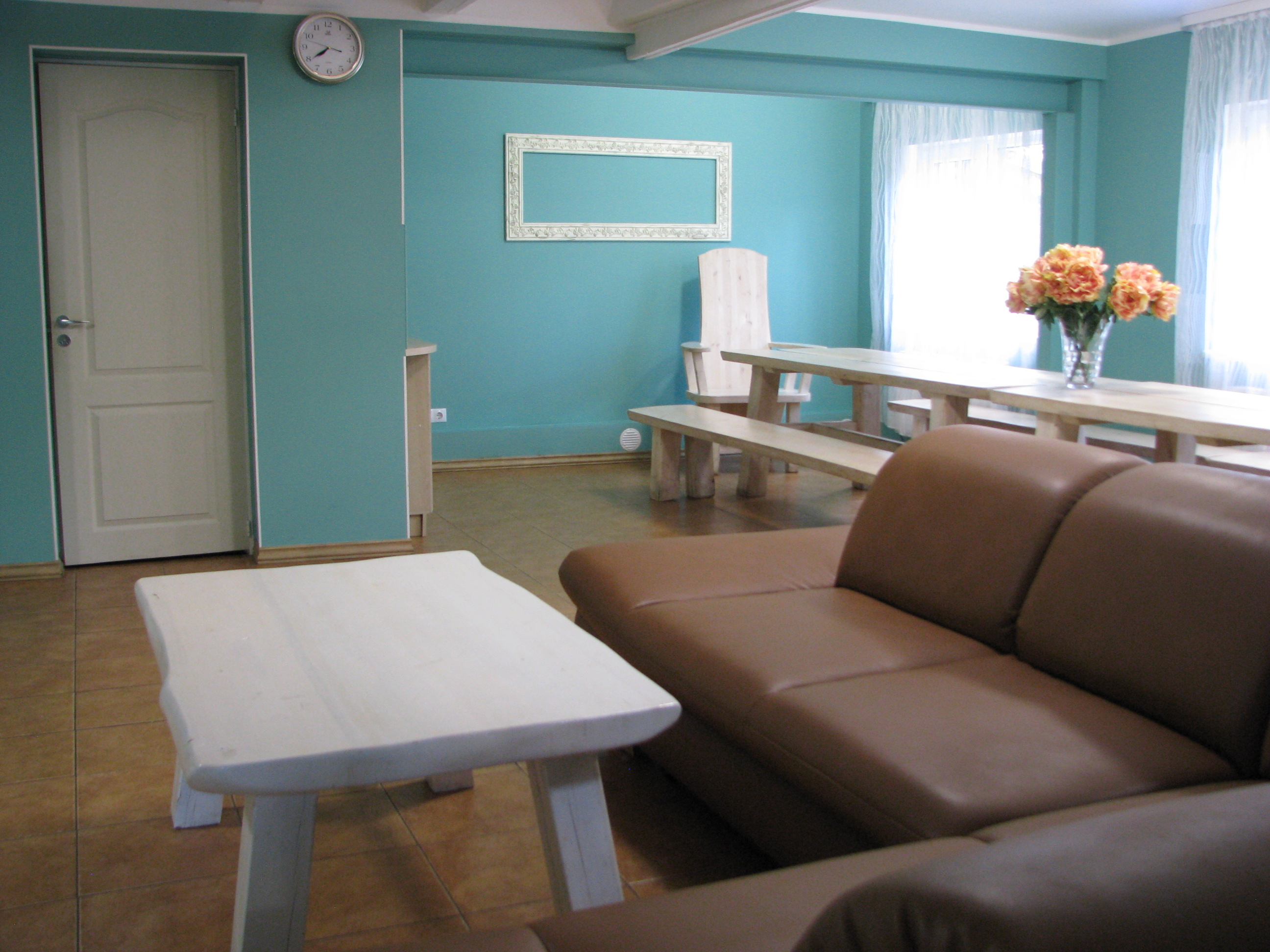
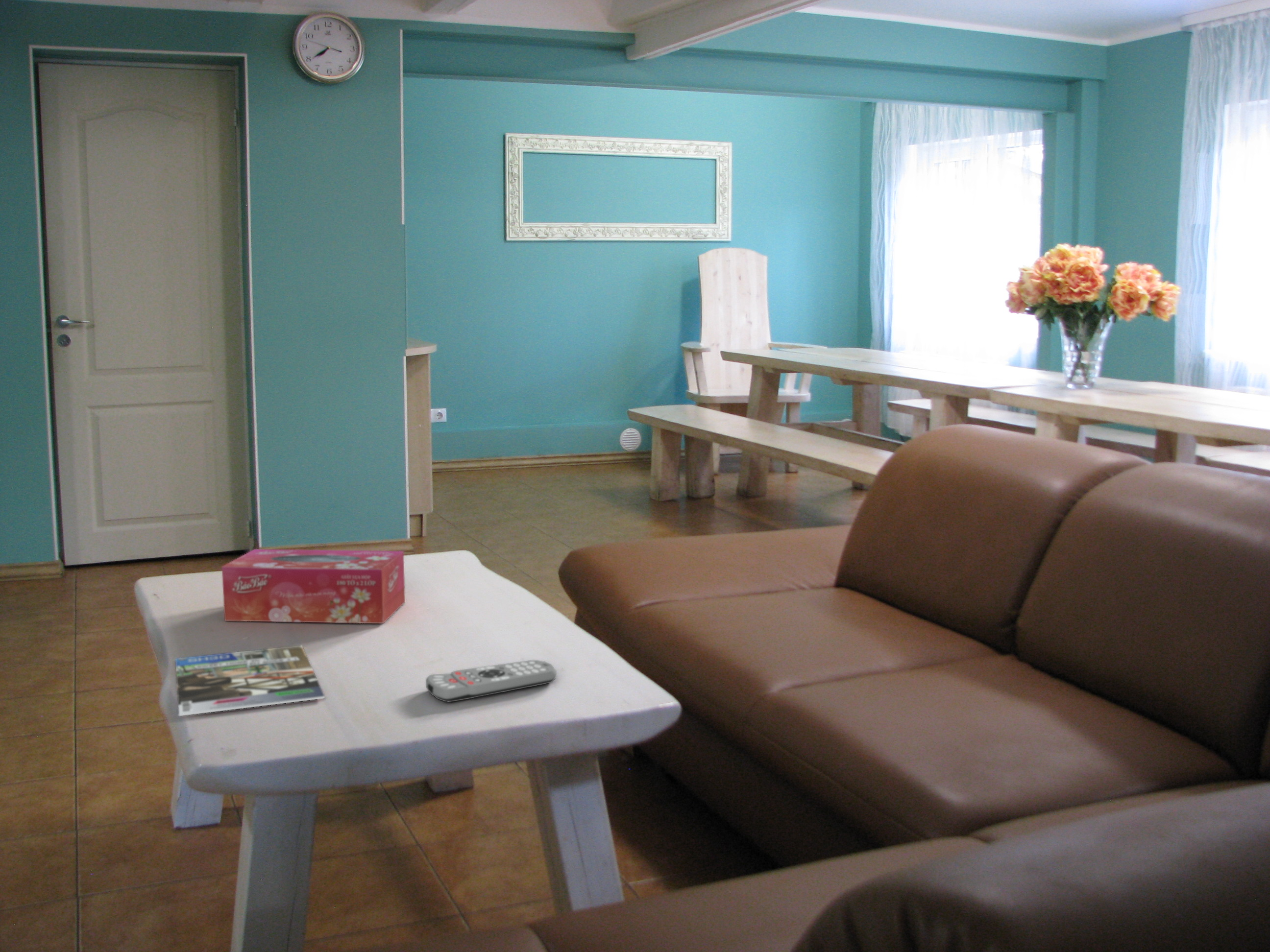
+ tissue box [221,548,406,624]
+ magazine [175,644,325,716]
+ remote control [425,660,558,702]
